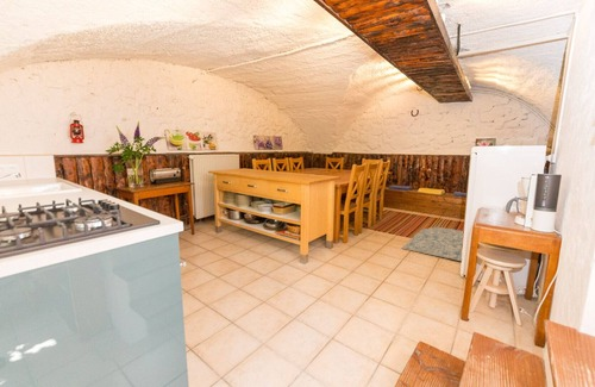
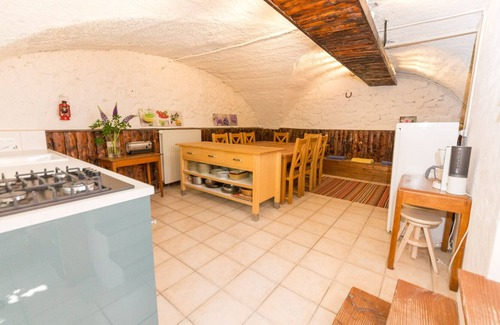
- rug [401,225,464,262]
